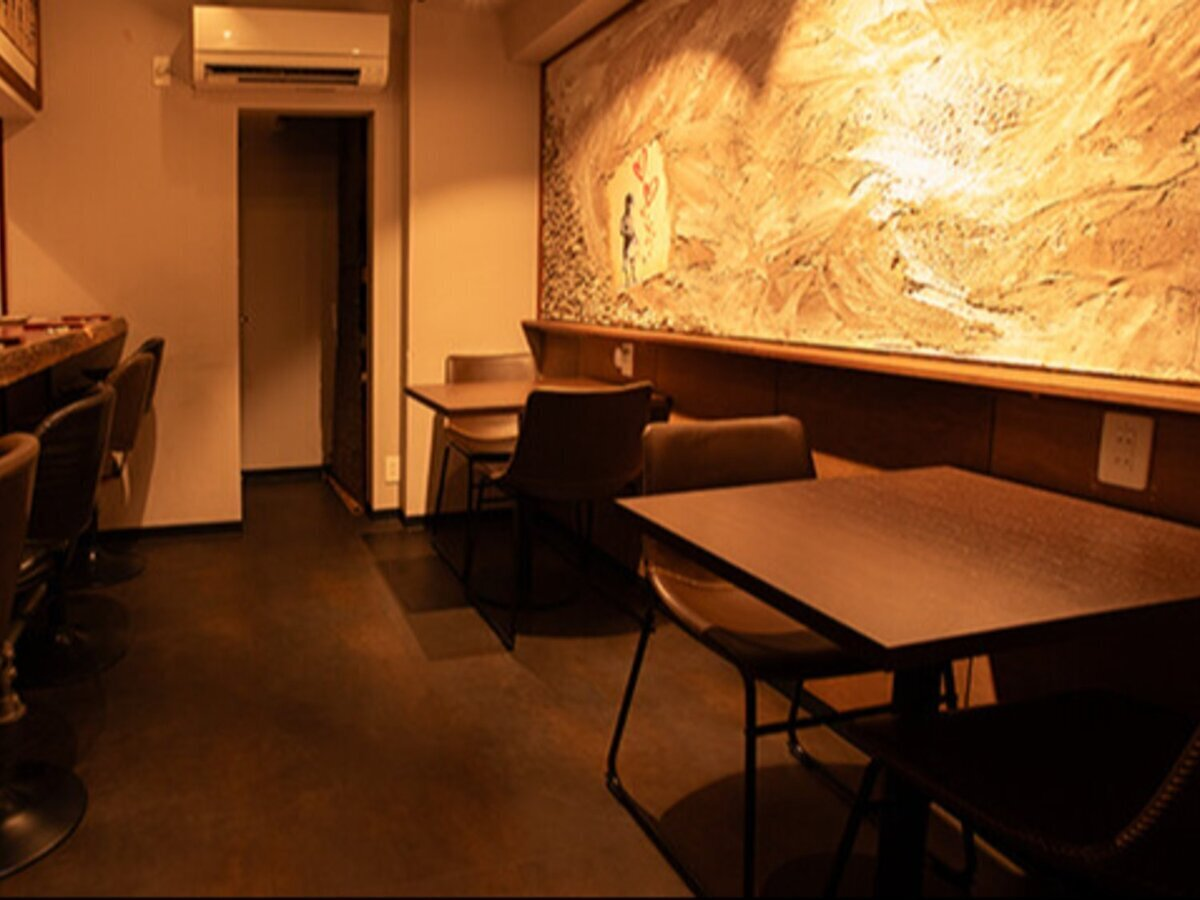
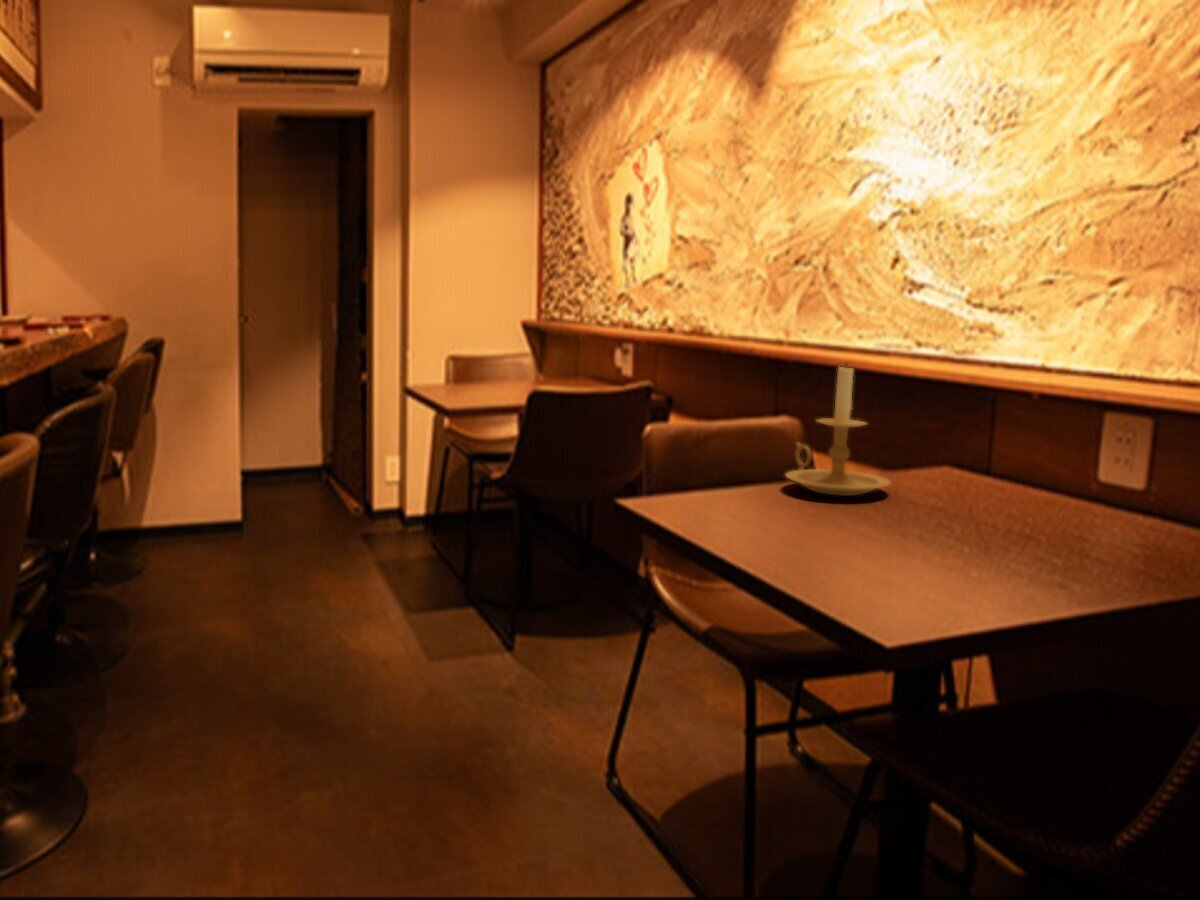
+ candle holder [784,361,892,497]
